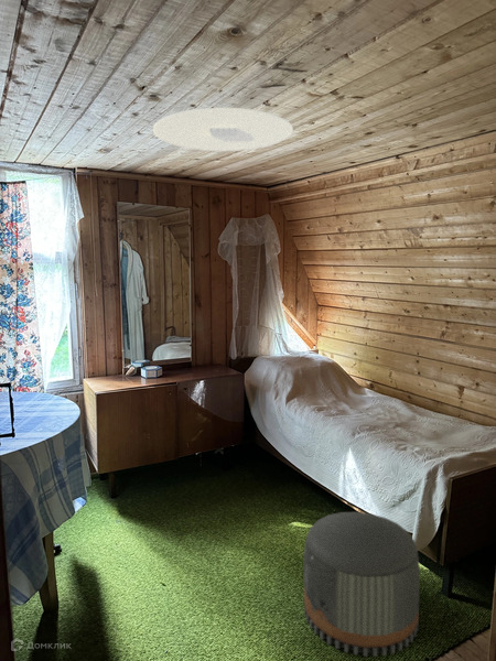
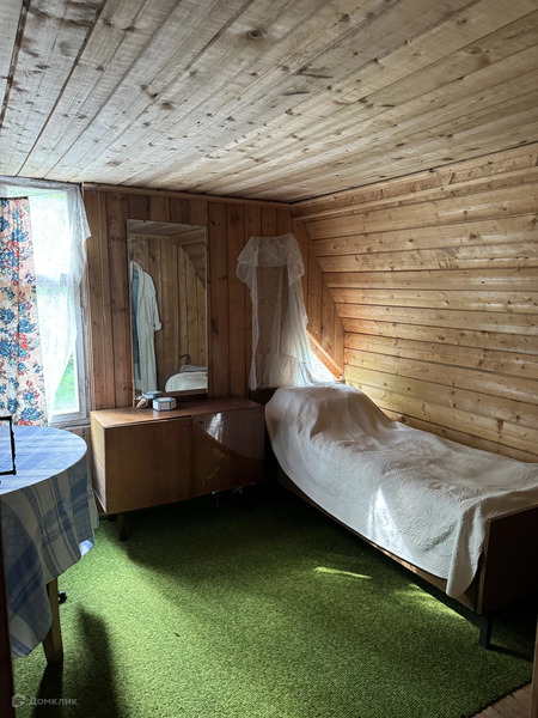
- ceiling light [152,107,294,152]
- pouf [303,511,421,658]
